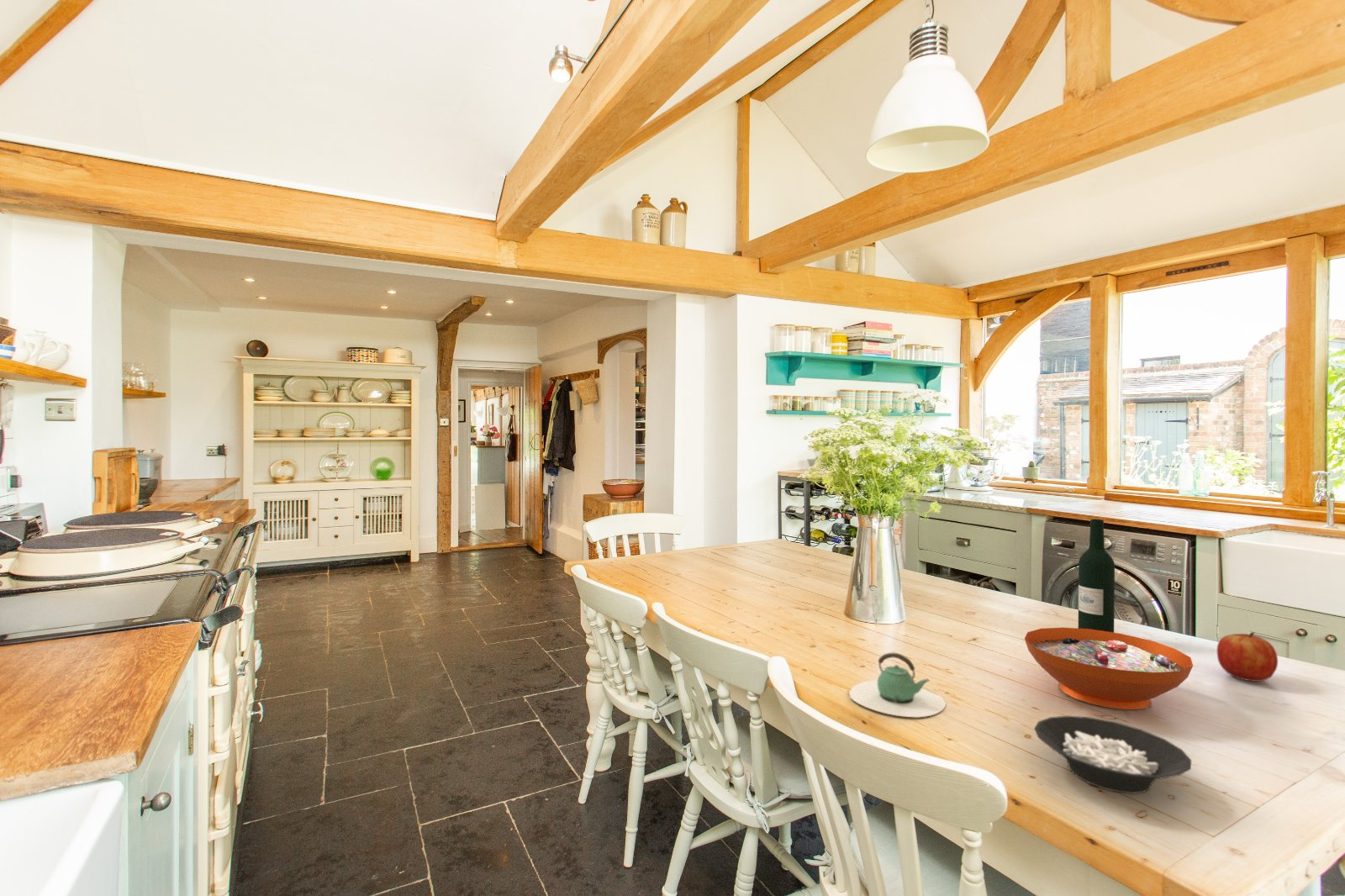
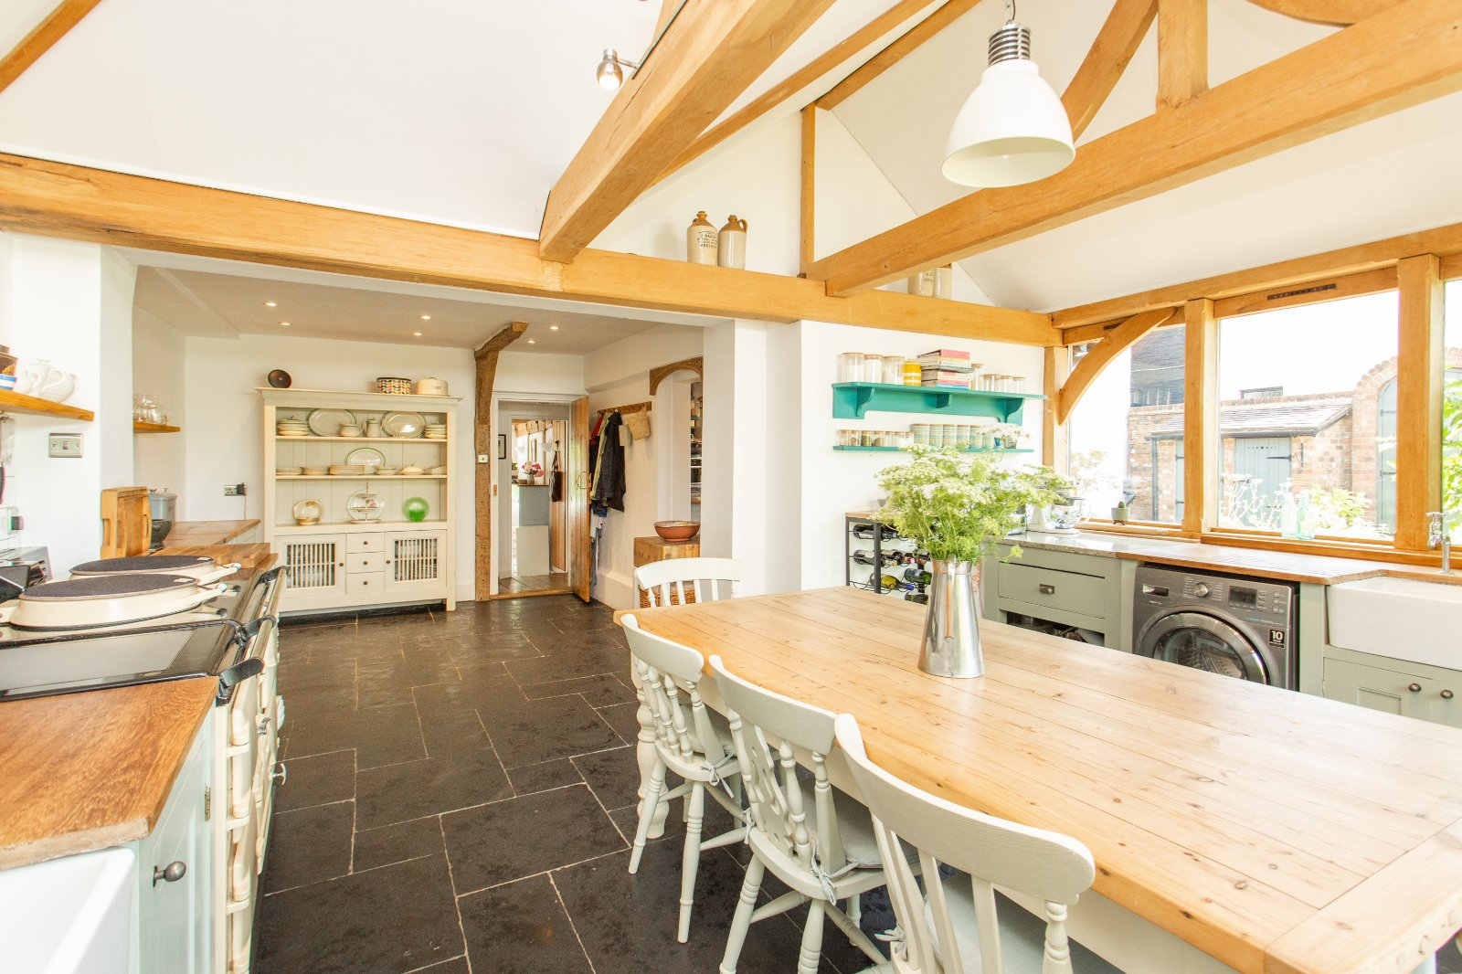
- apple [1216,631,1279,683]
- decorative bowl [1024,627,1194,710]
- teapot [848,652,947,718]
- cereal bowl [1033,715,1192,794]
- wine bottle [1078,519,1116,633]
